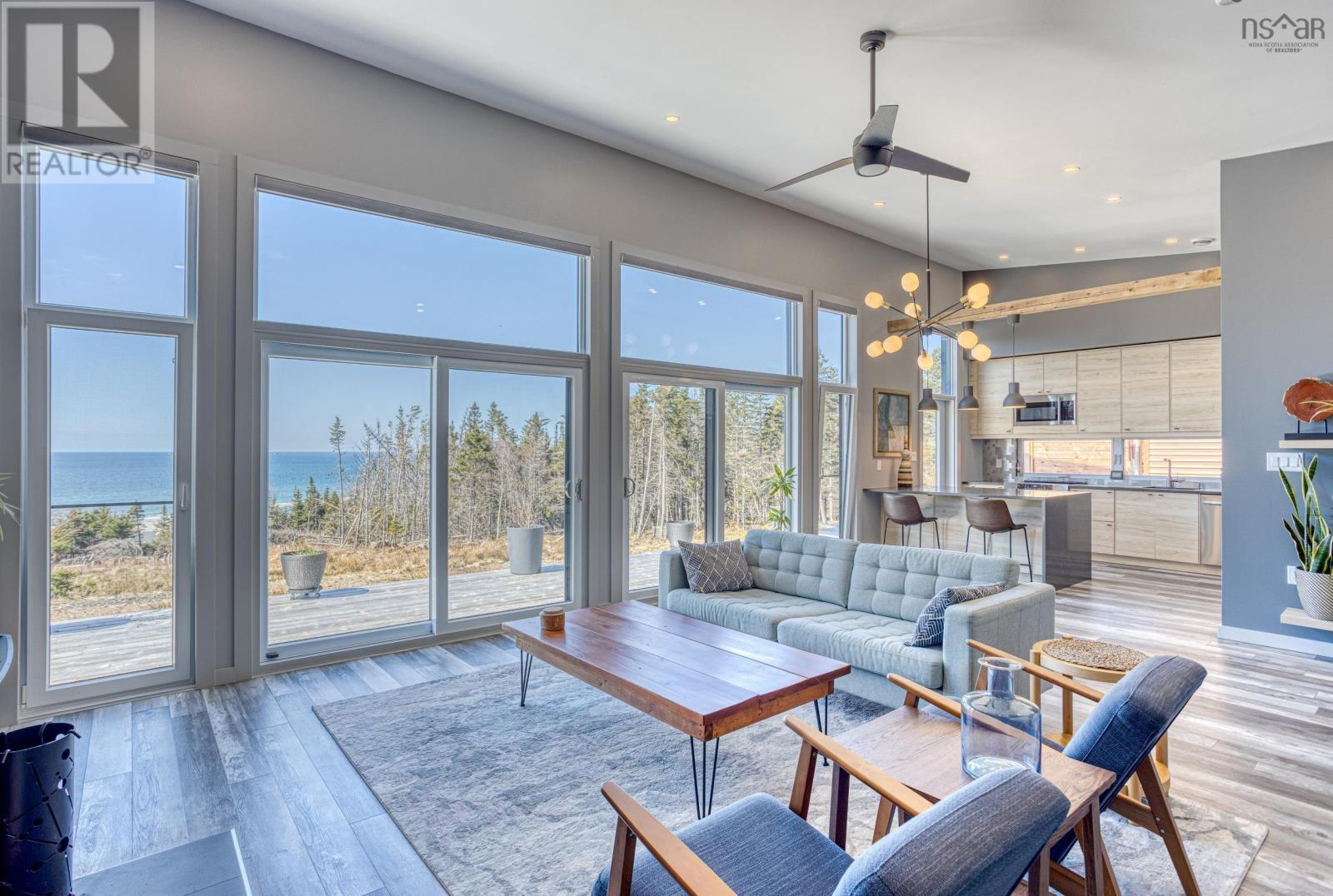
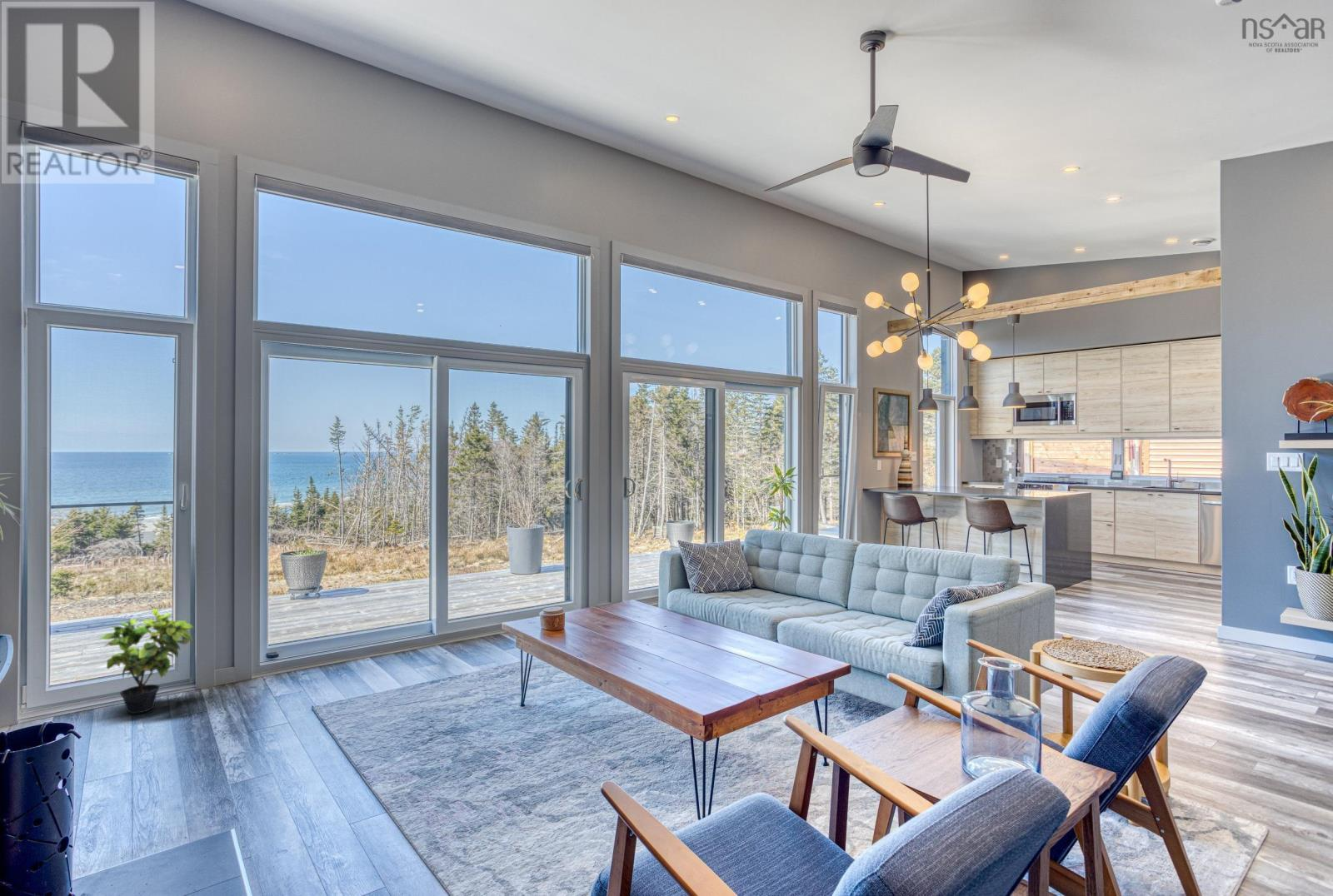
+ potted plant [98,608,195,715]
